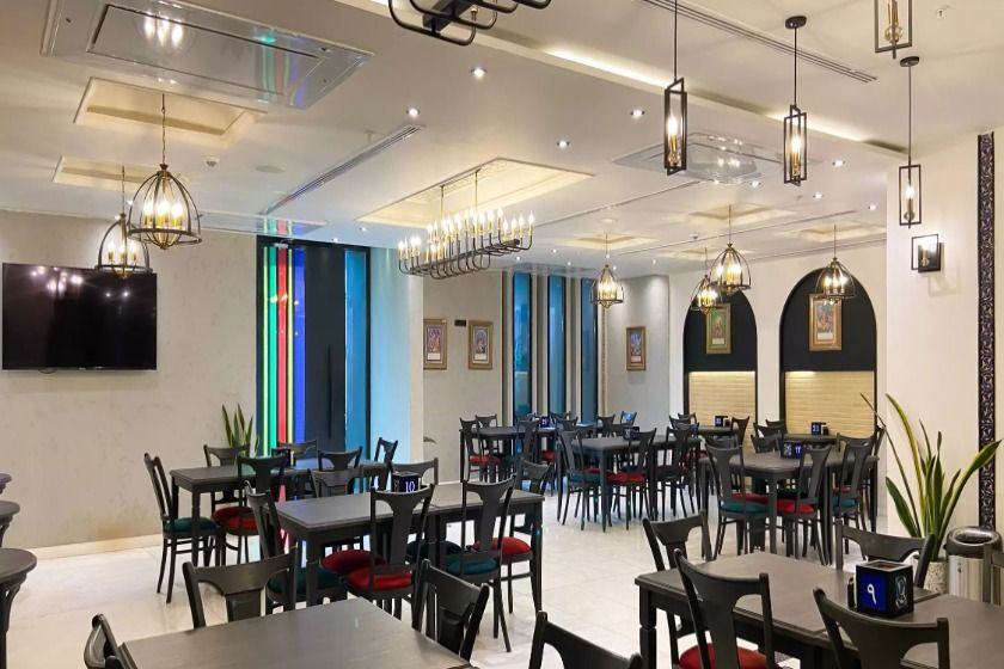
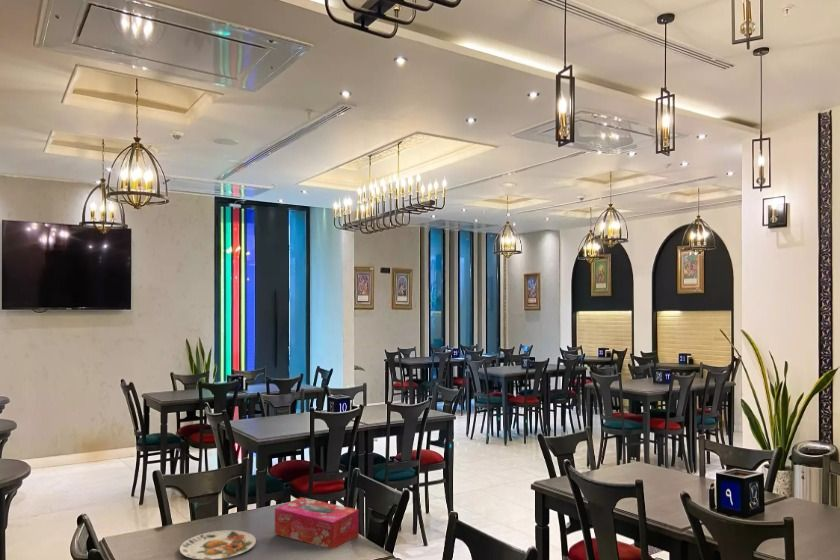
+ plate [179,529,257,560]
+ tissue box [274,496,360,550]
